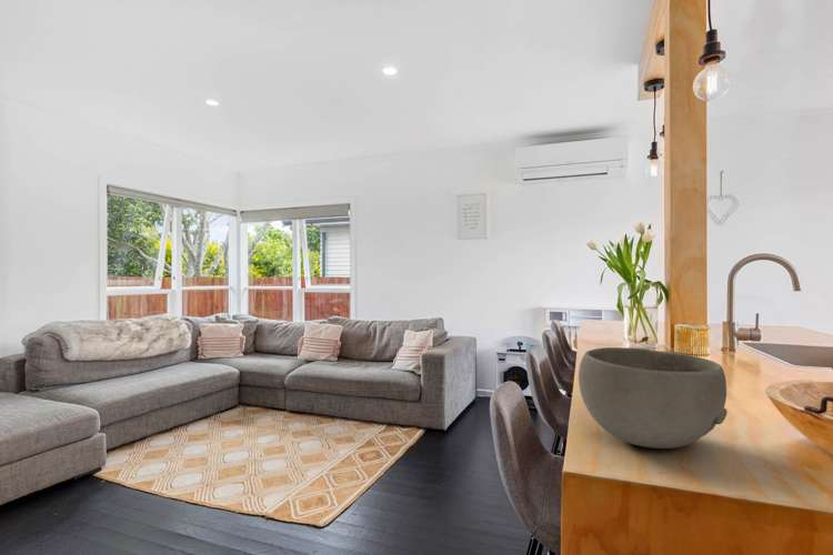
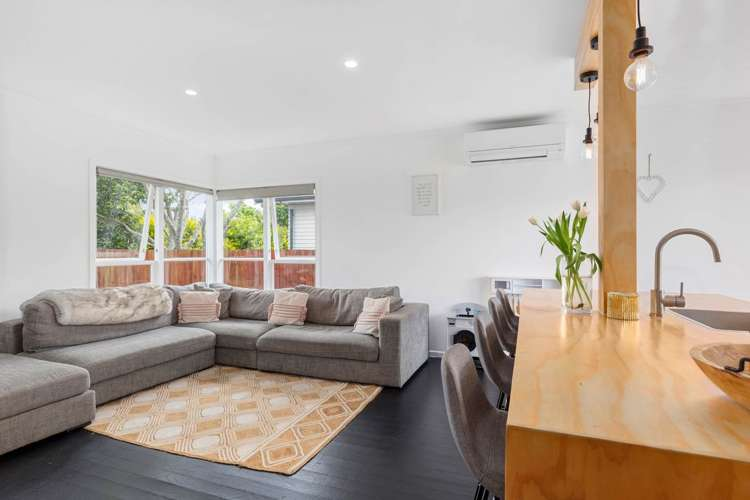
- bowl [578,346,729,450]
